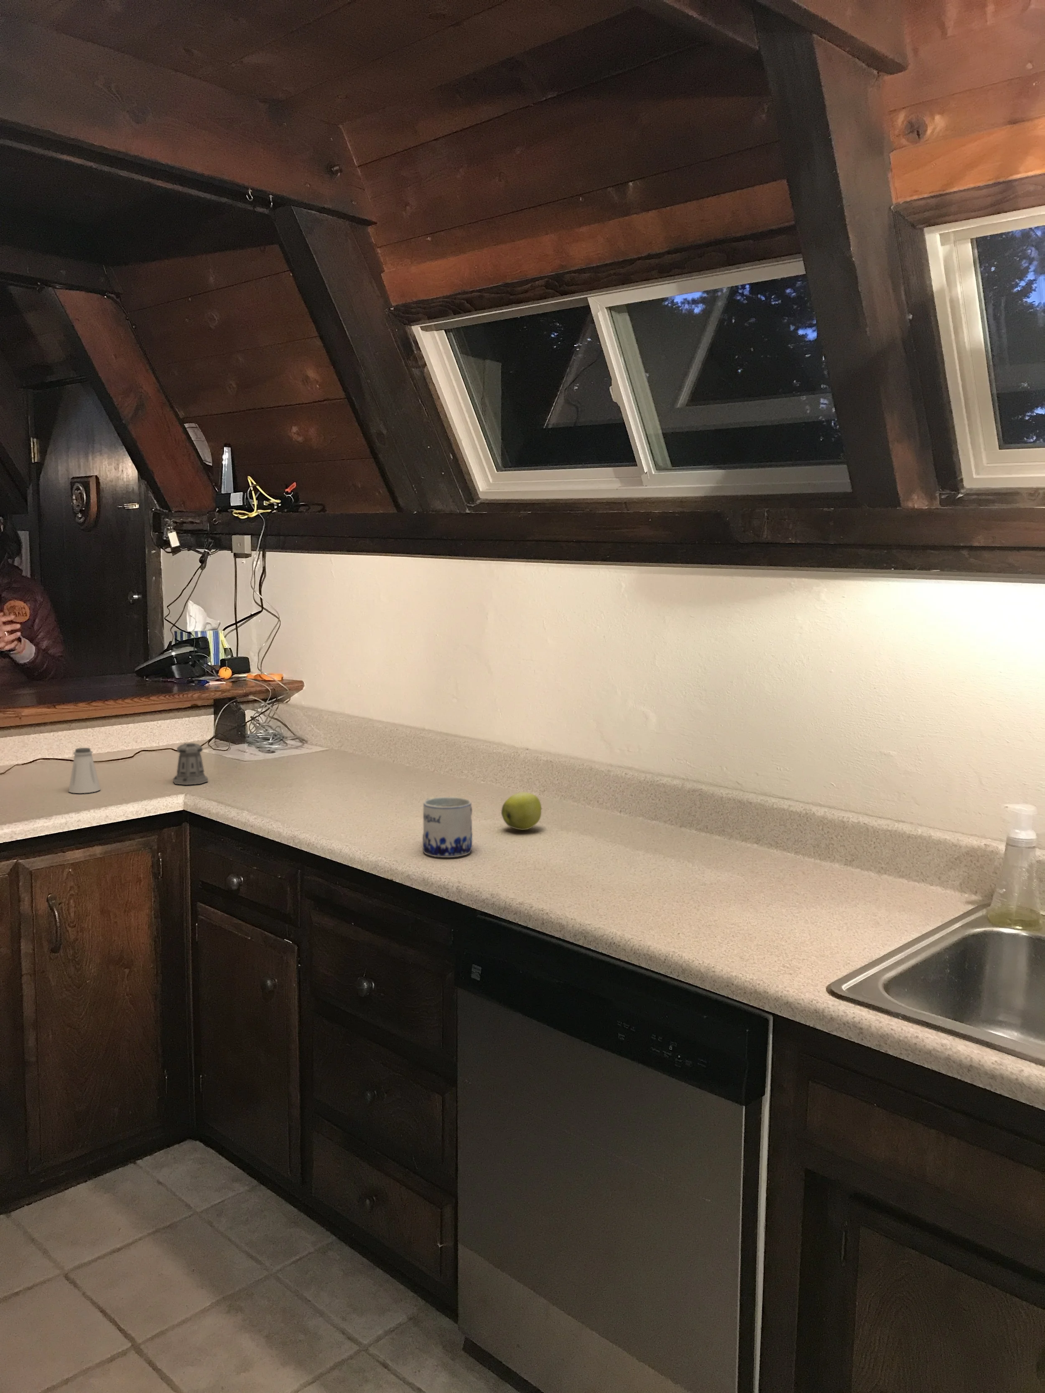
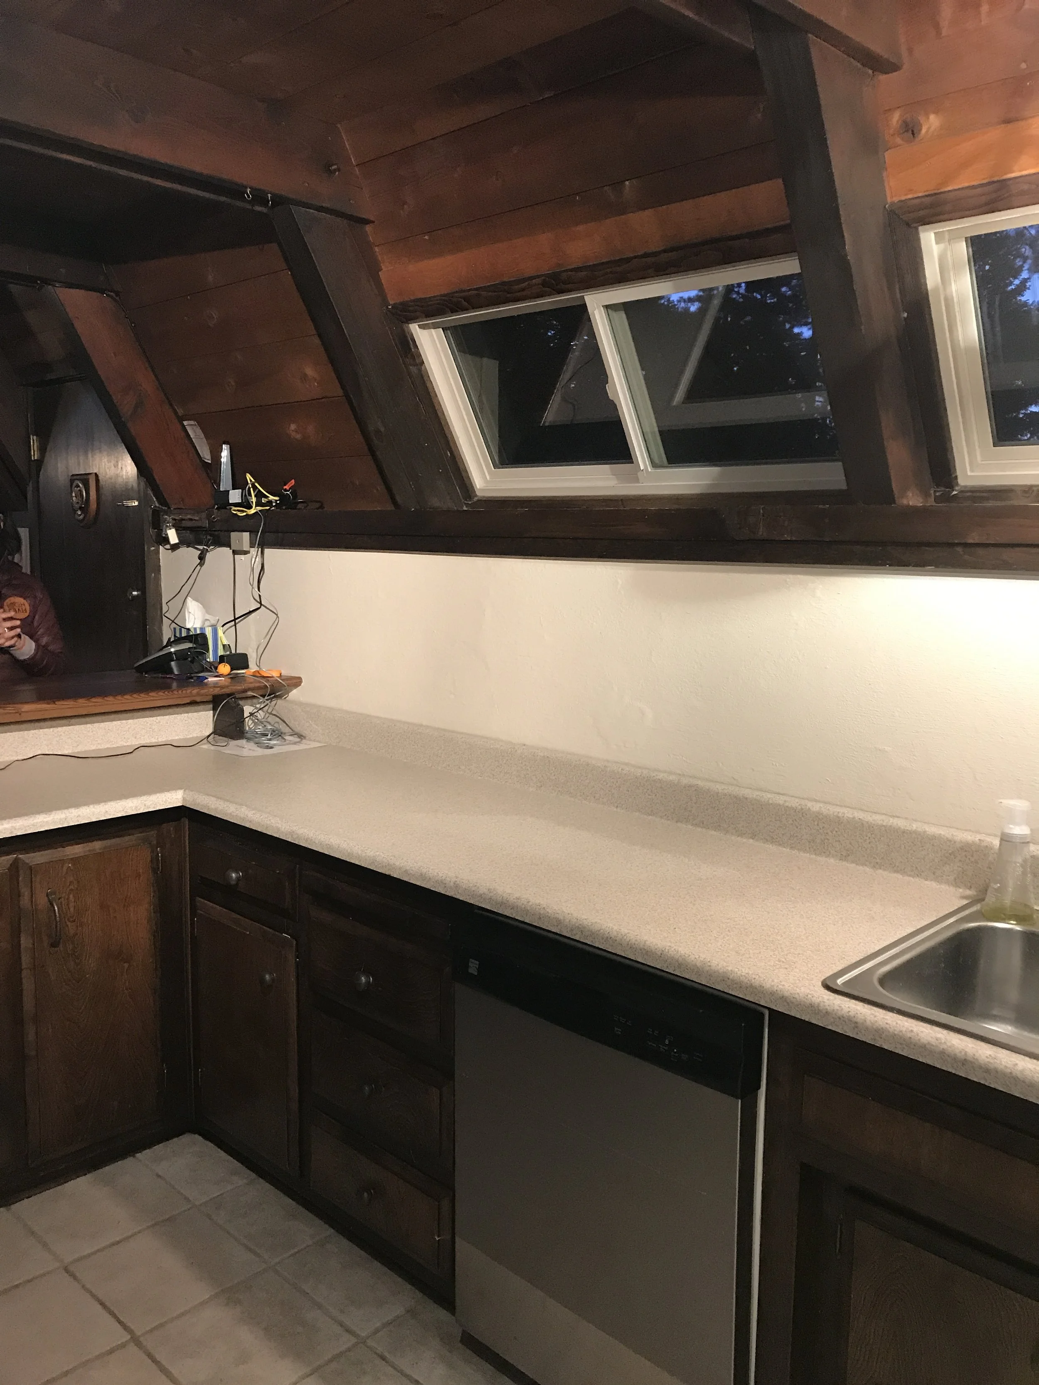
- saltshaker [68,748,101,794]
- apple [501,791,542,831]
- mug [423,796,473,857]
- pepper shaker [172,742,209,785]
